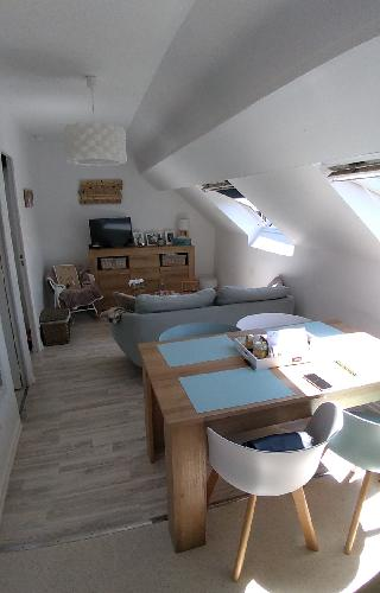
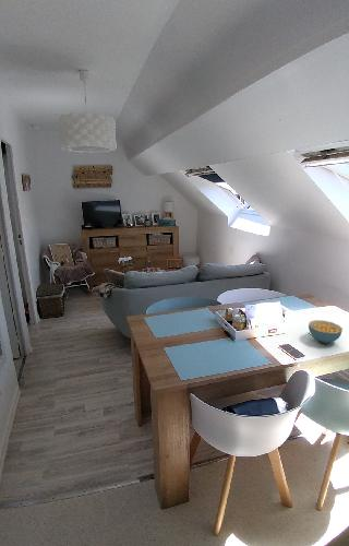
+ cereal bowl [308,319,344,344]
